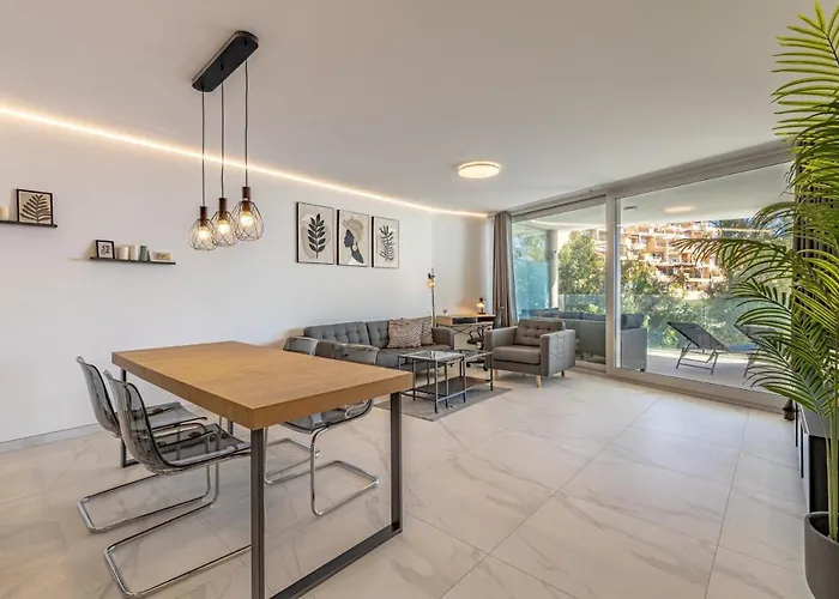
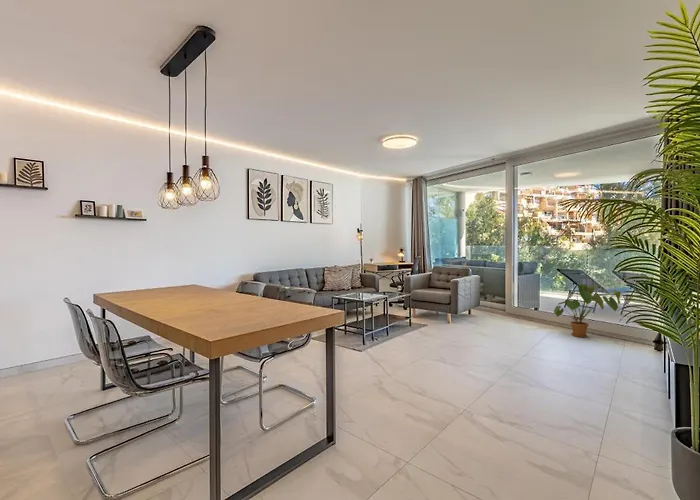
+ house plant [553,283,622,338]
